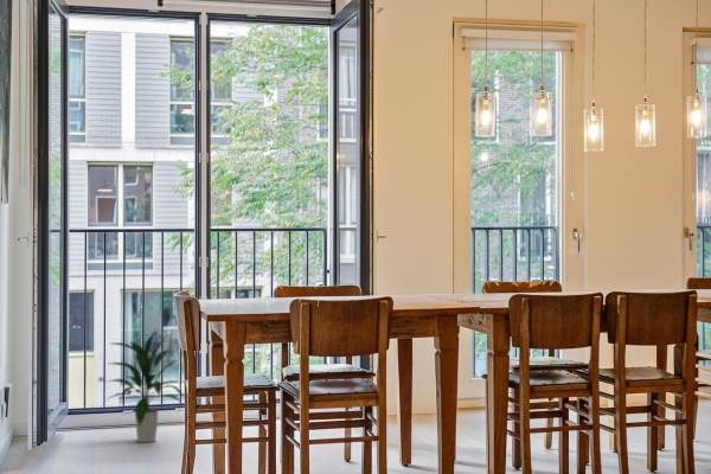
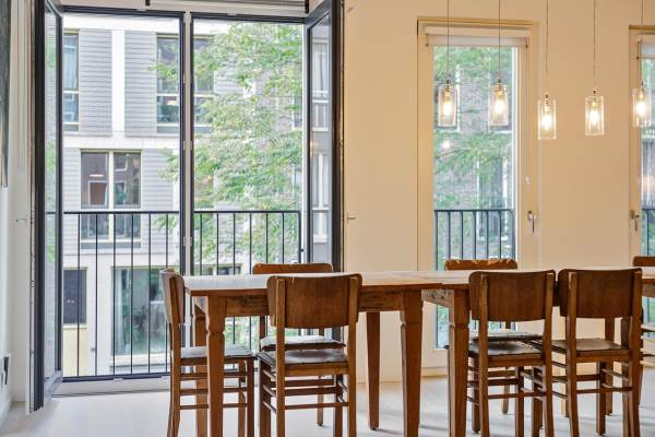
- indoor plant [104,328,185,443]
